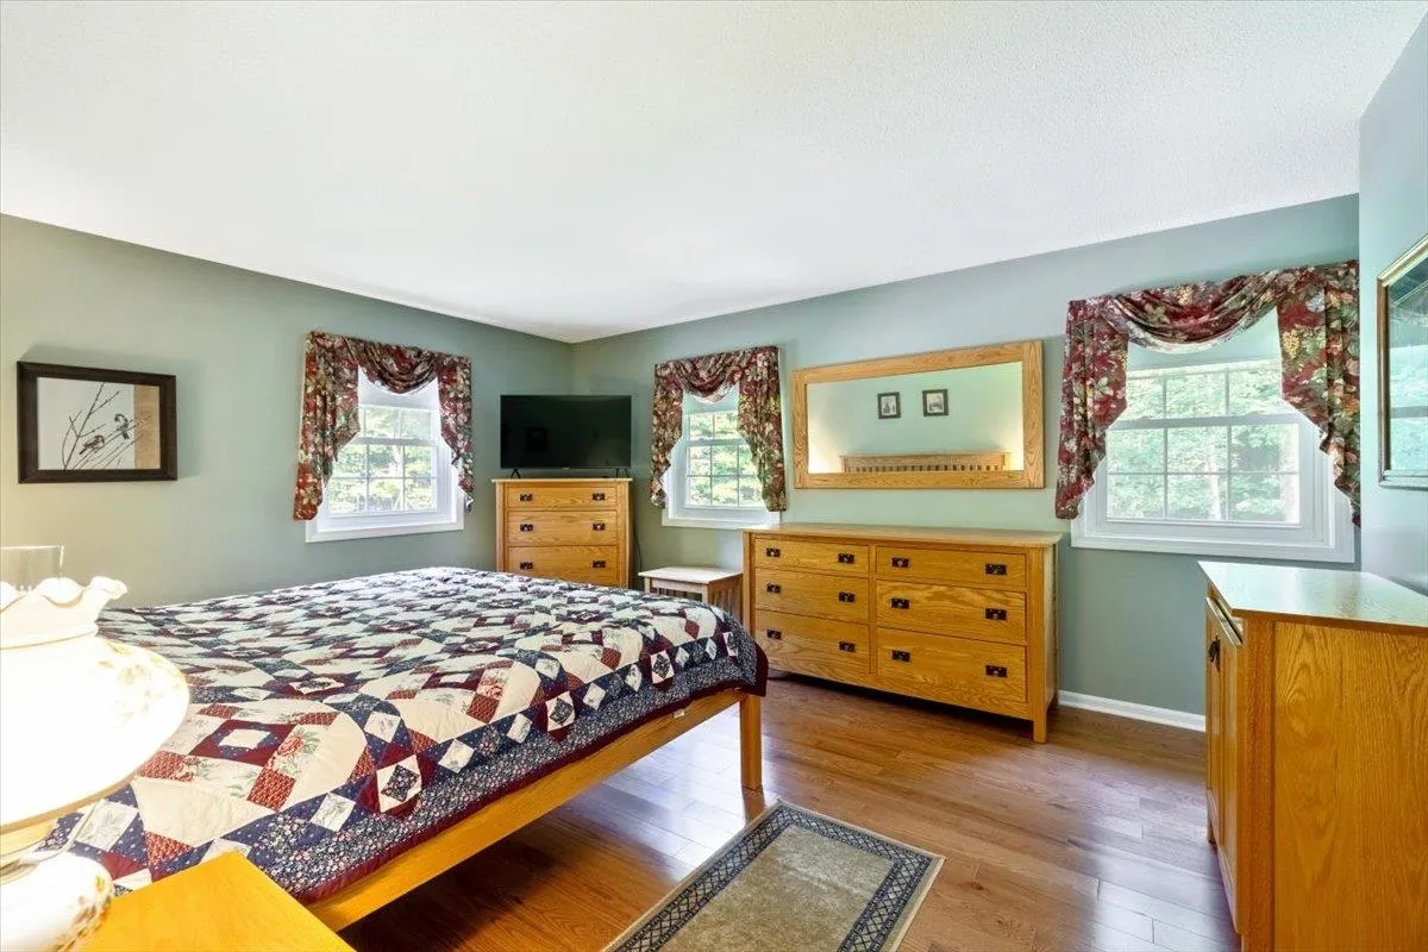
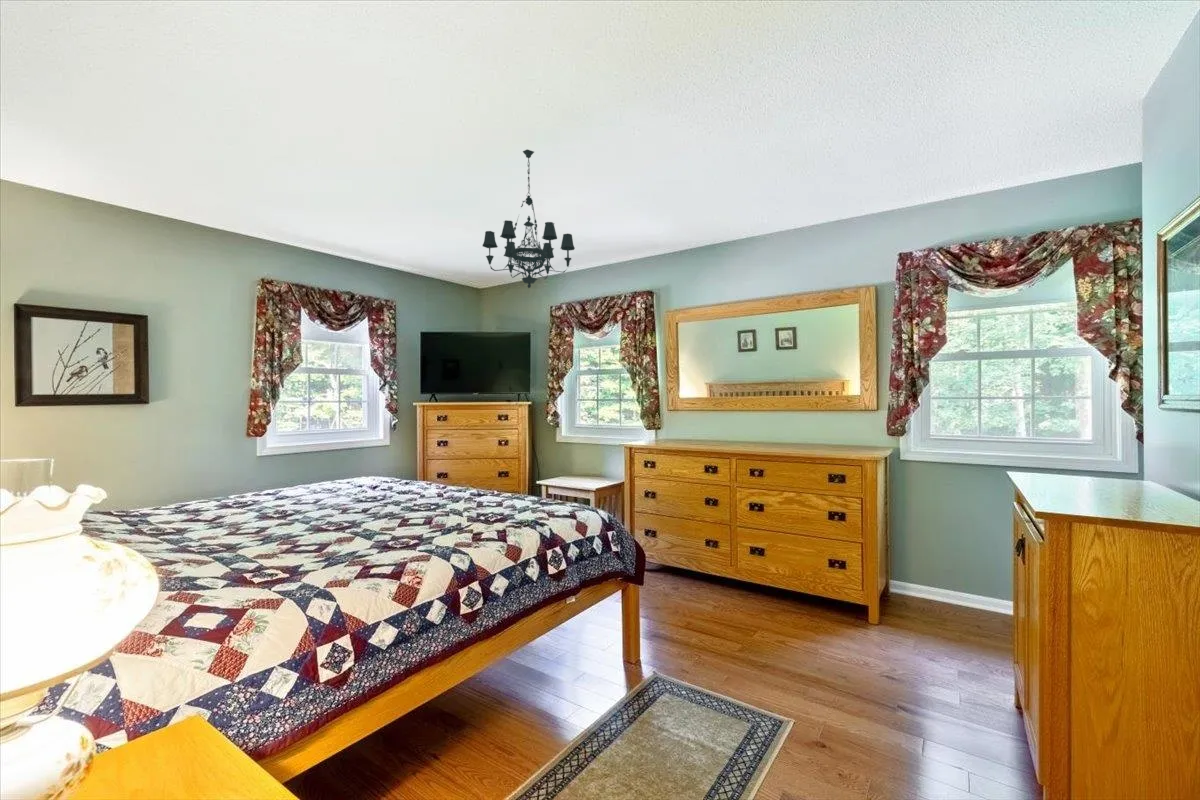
+ chandelier [482,149,576,289]
